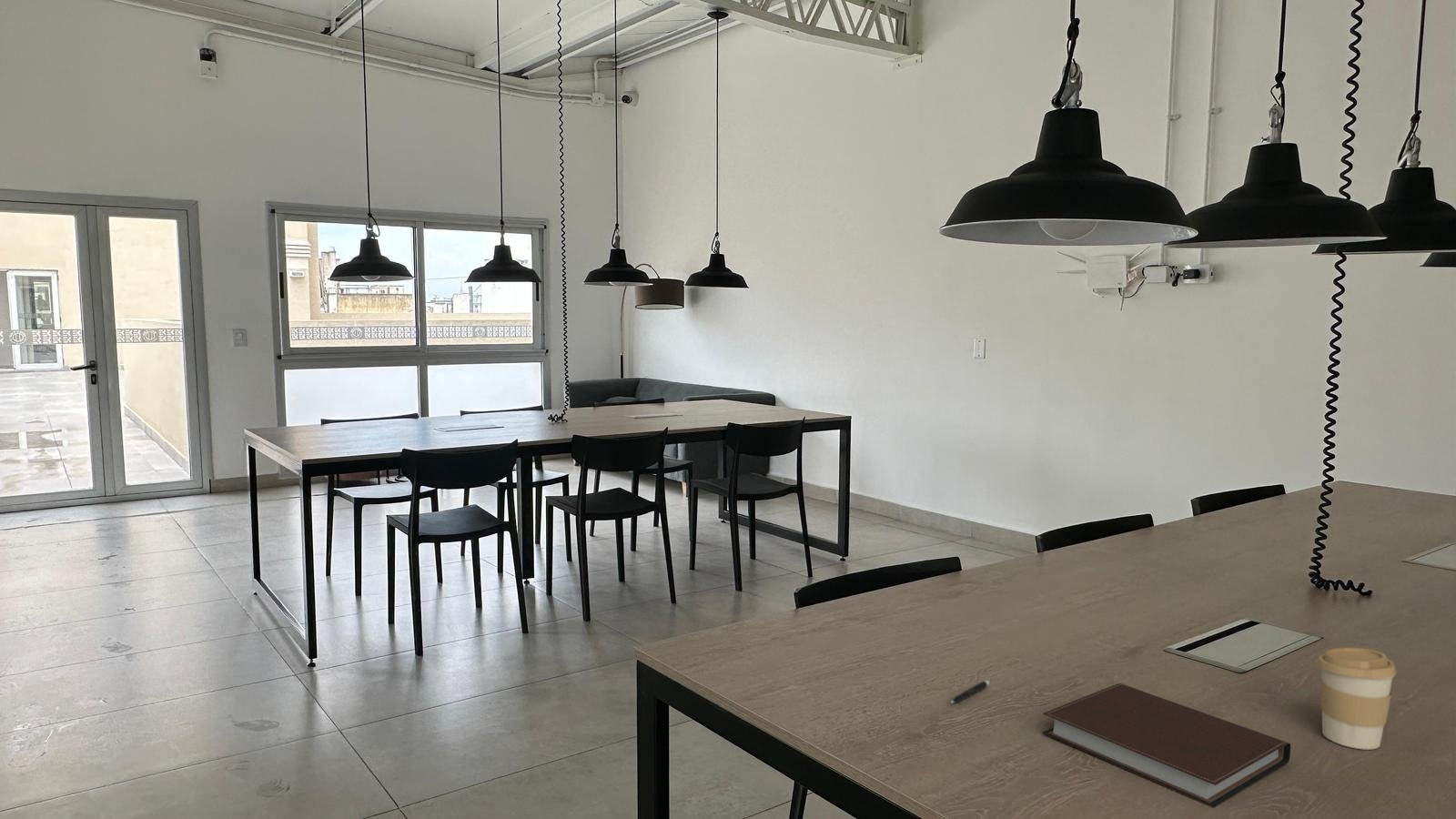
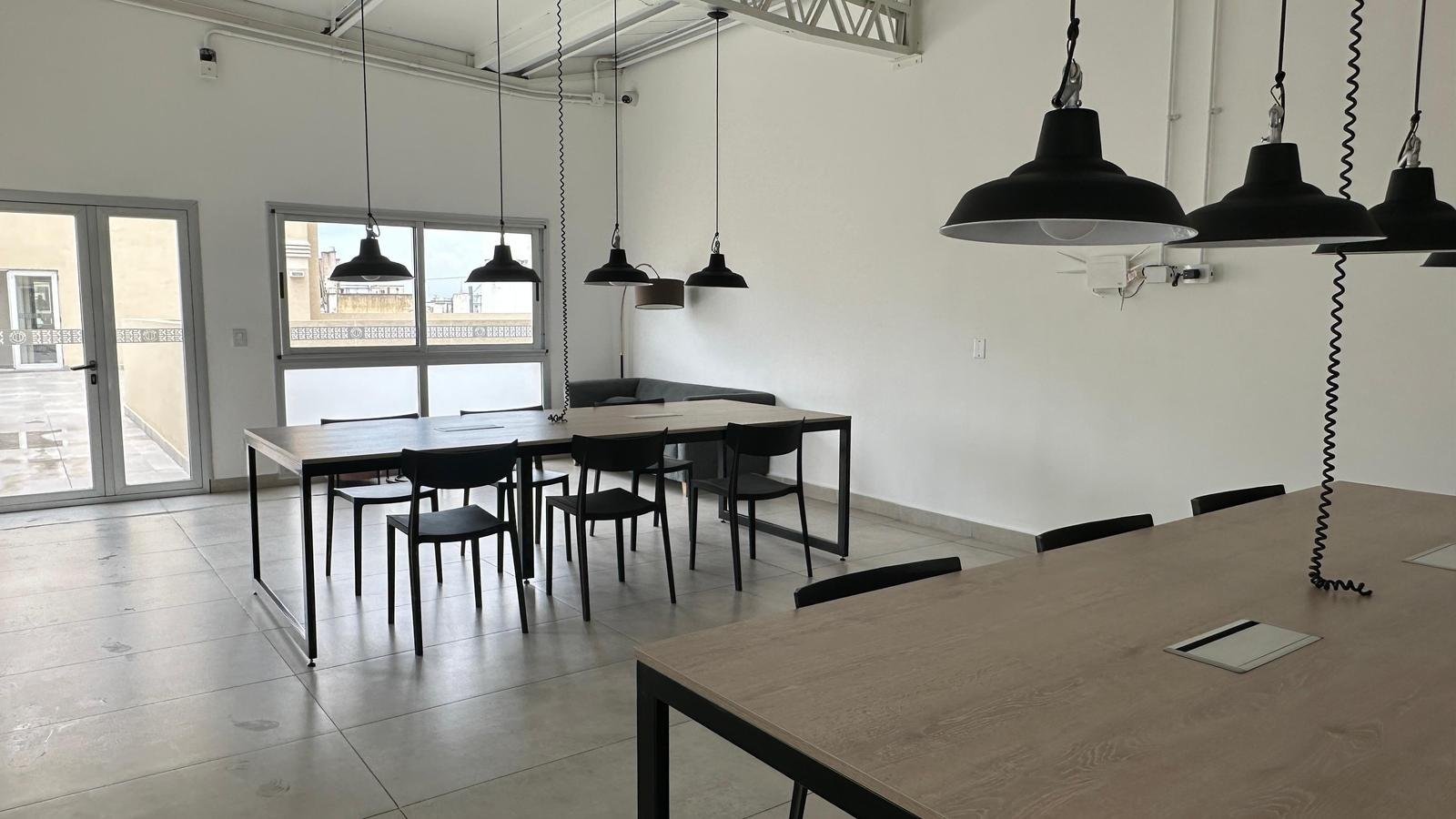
- coffee cup [1317,647,1397,751]
- notebook [1041,682,1291,808]
- pen [950,680,990,704]
